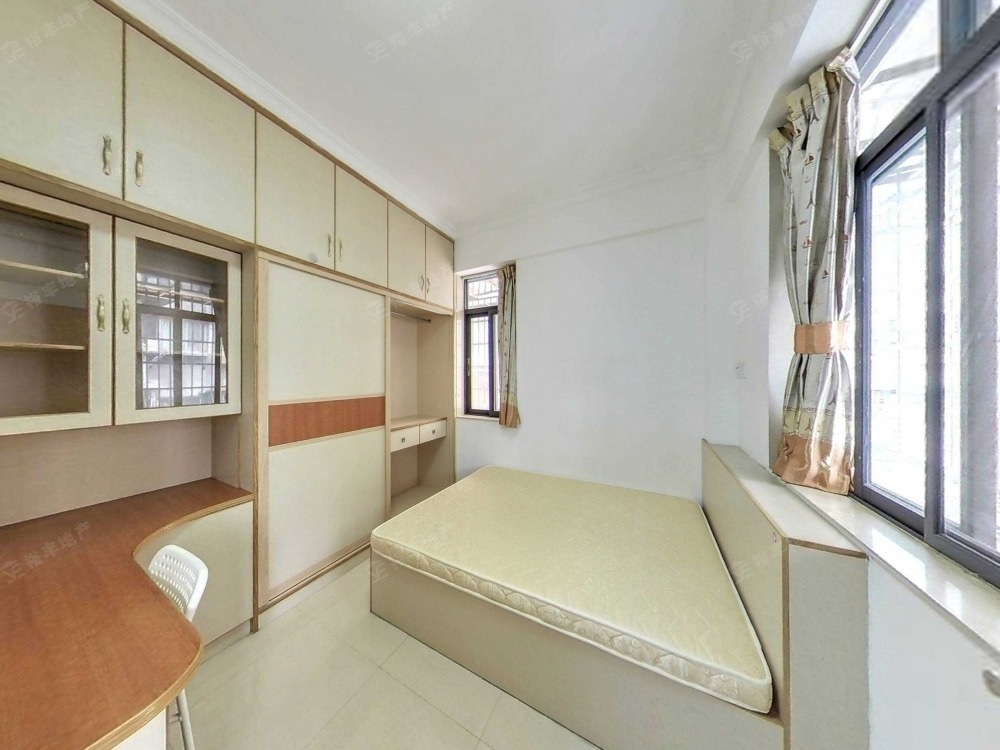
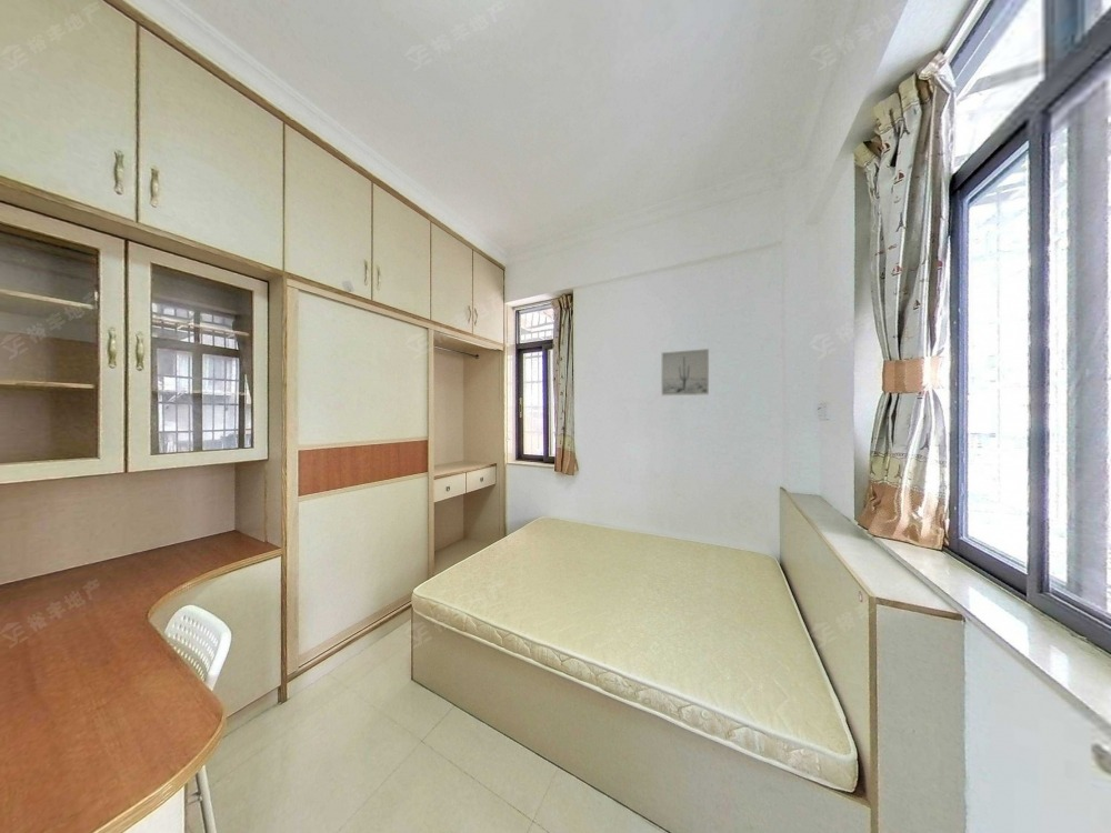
+ wall art [660,348,710,397]
